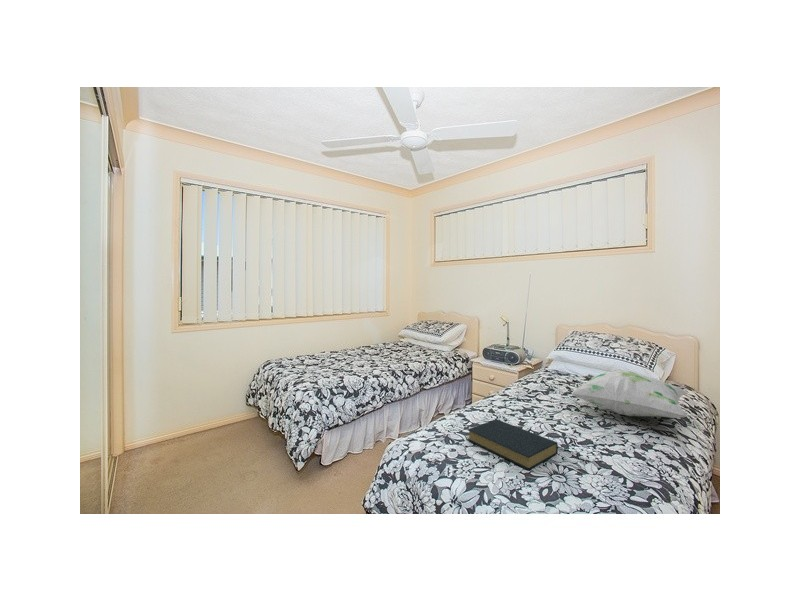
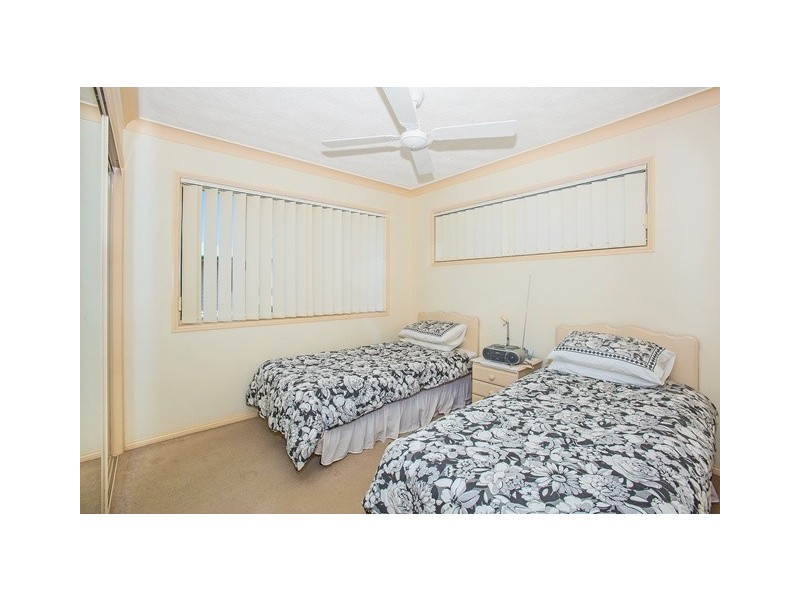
- hardback book [466,418,559,471]
- decorative pillow [571,370,689,419]
